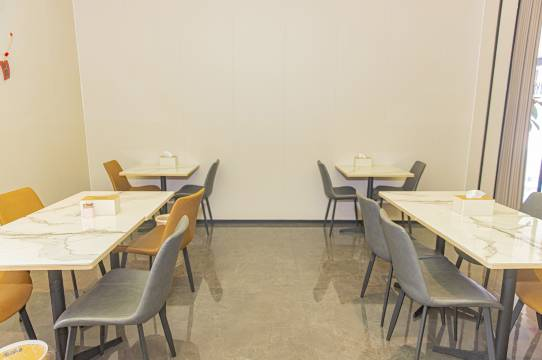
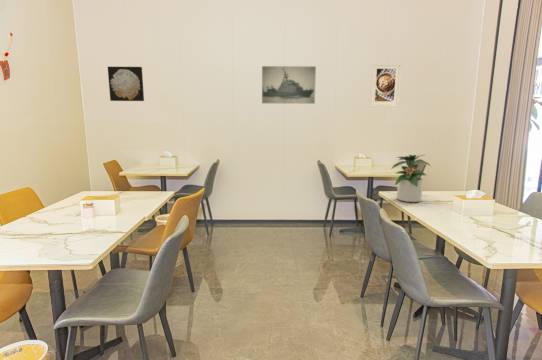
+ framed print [261,65,317,105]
+ potted plant [390,154,431,203]
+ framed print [368,62,403,107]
+ wall art [107,66,145,102]
